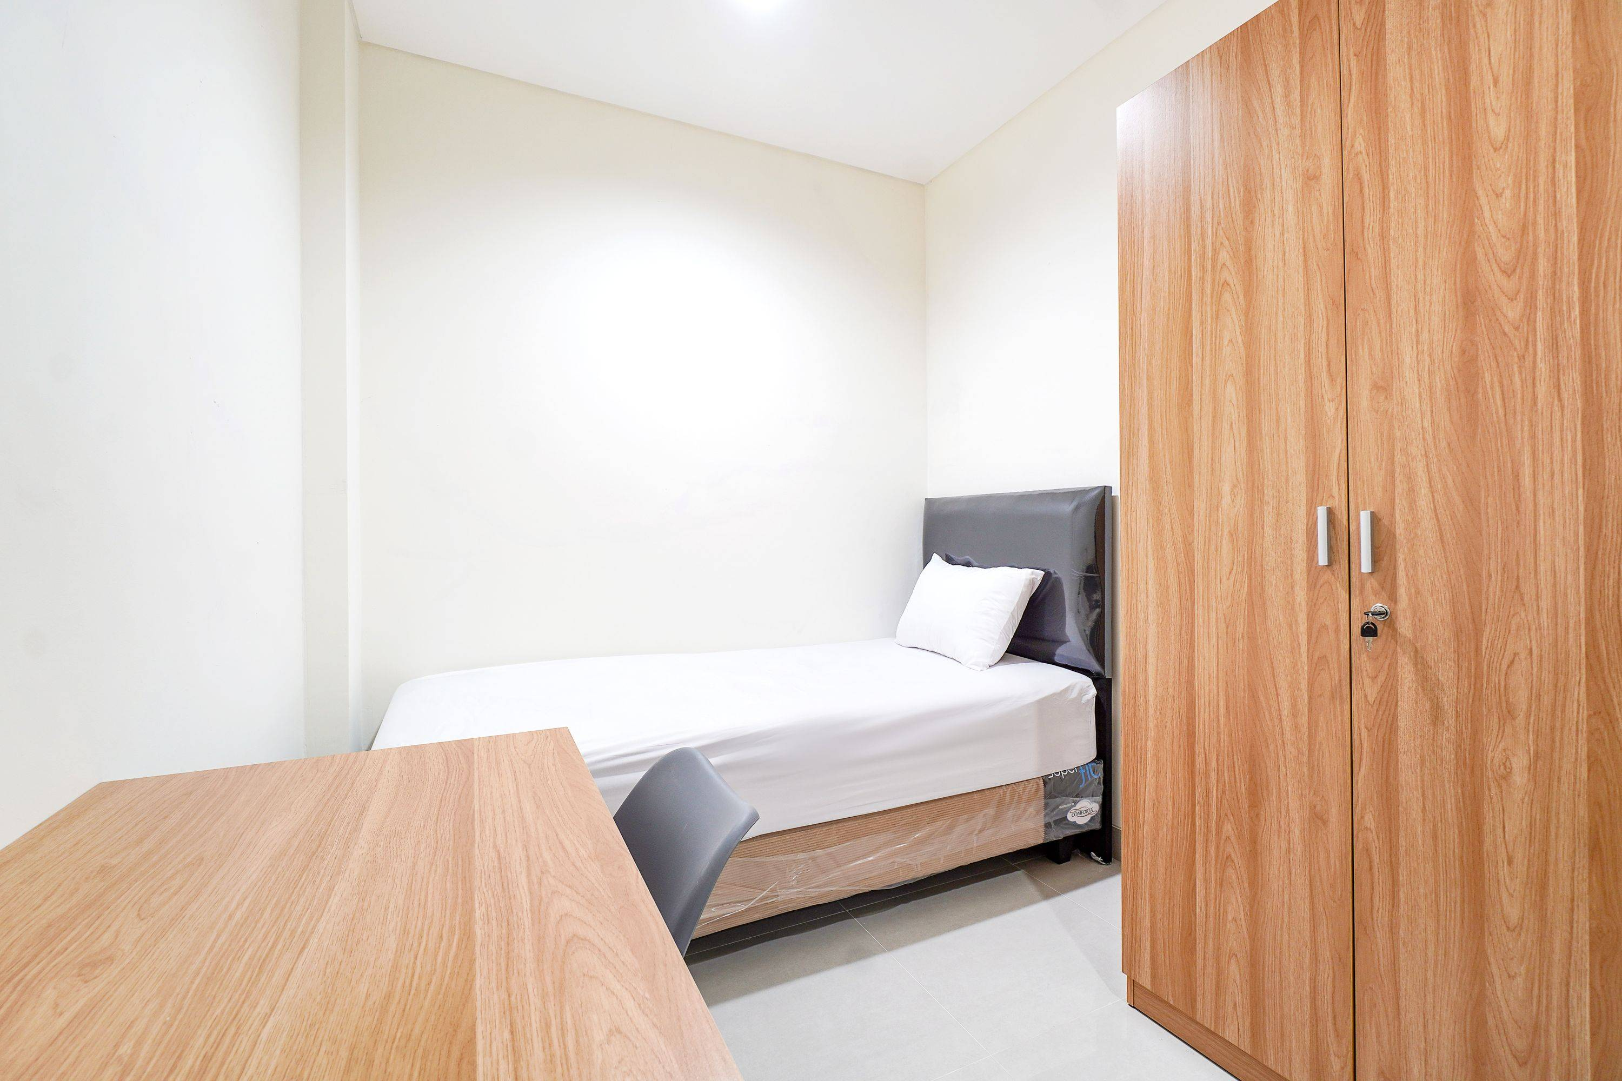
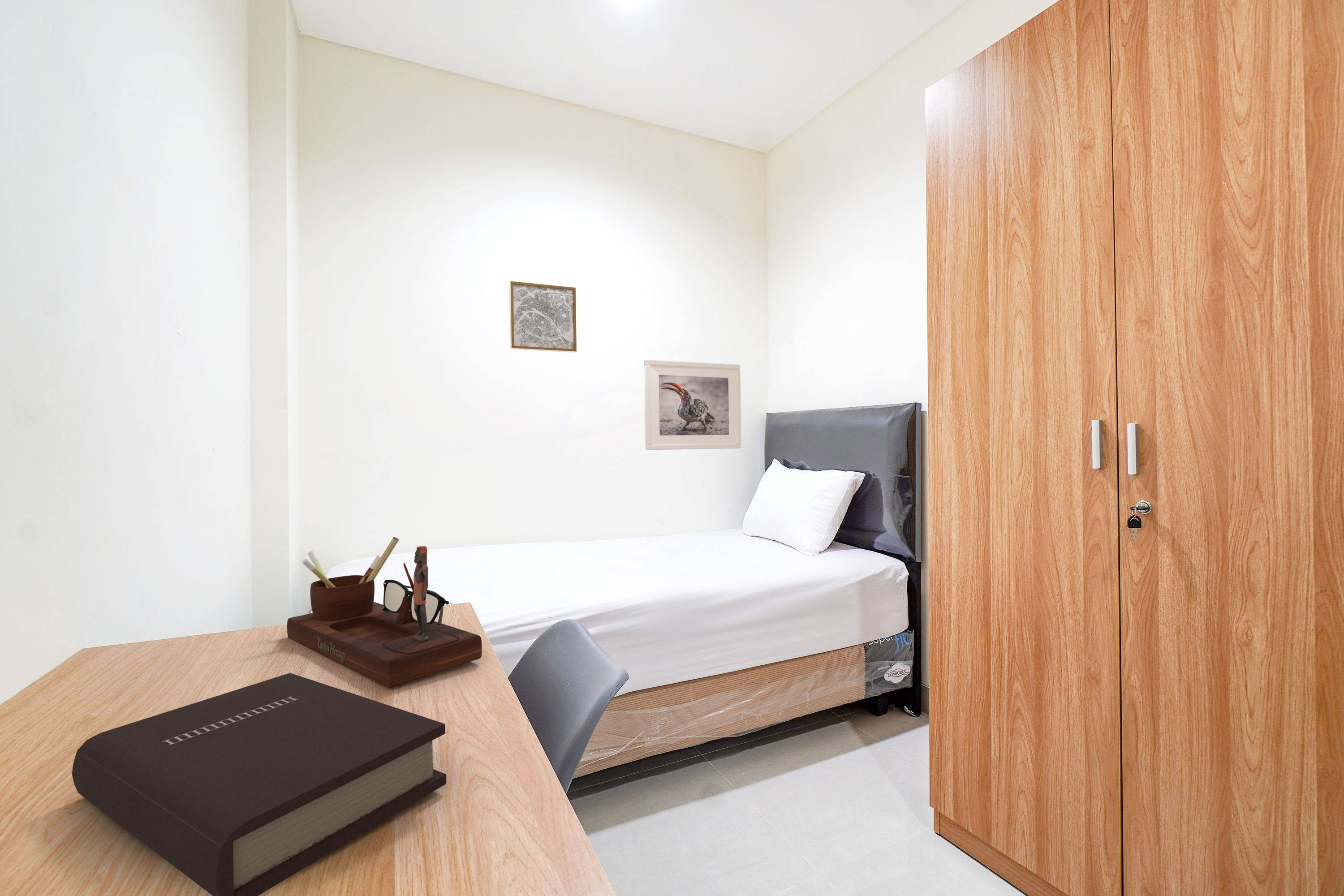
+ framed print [644,359,741,450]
+ wall art [509,280,577,353]
+ book [71,672,447,896]
+ desk organizer [287,537,482,688]
